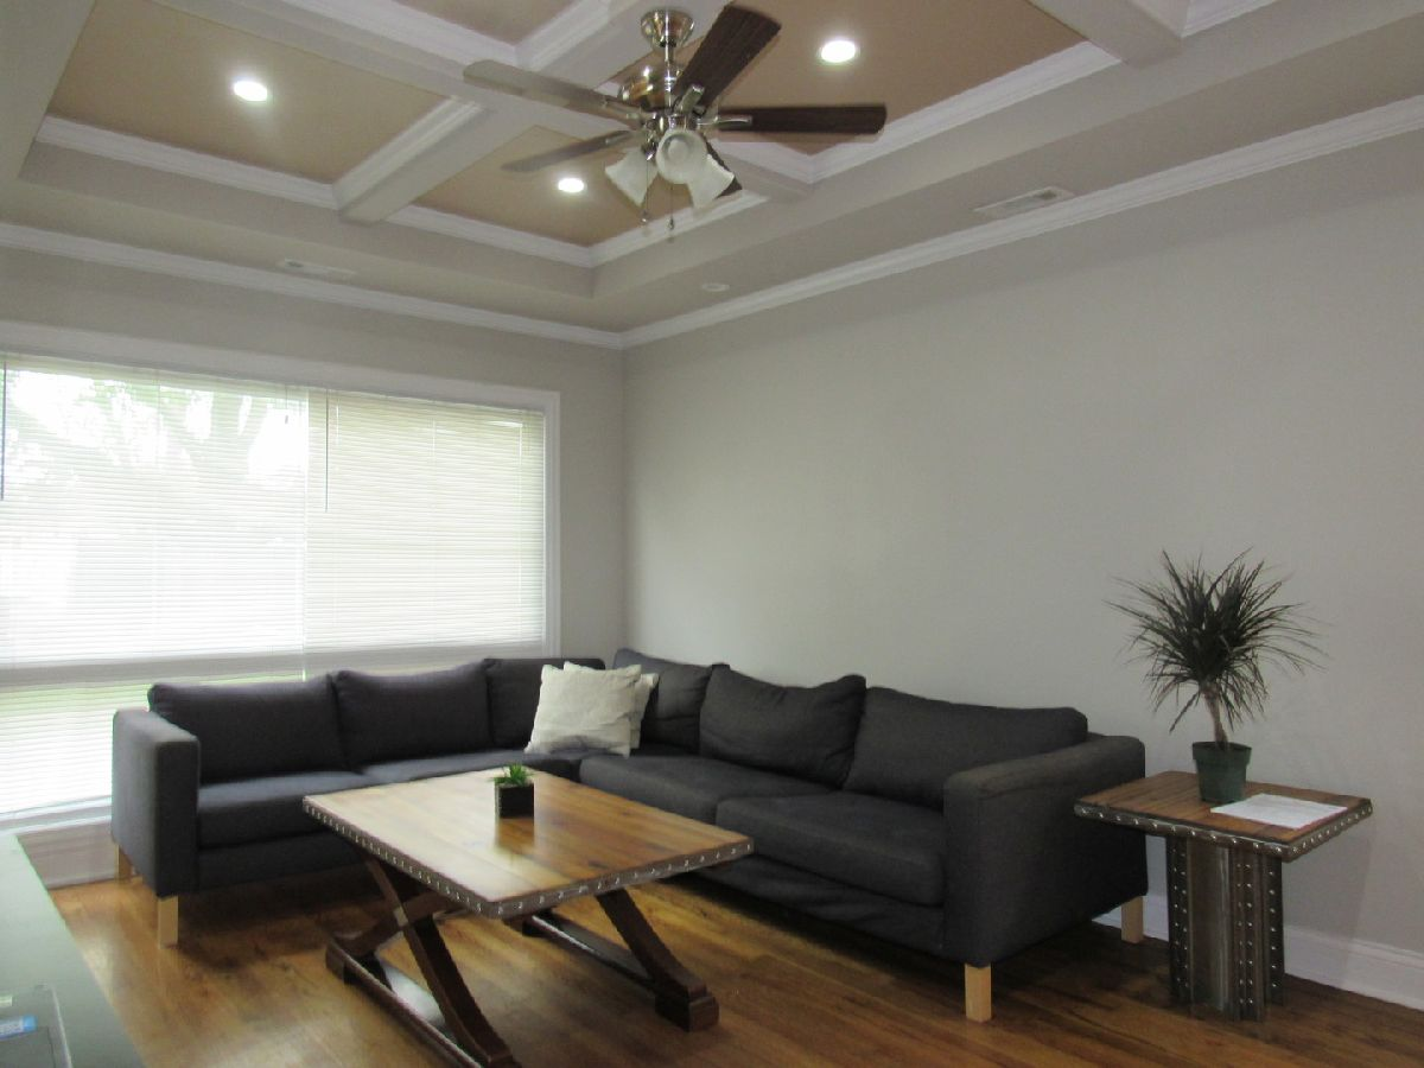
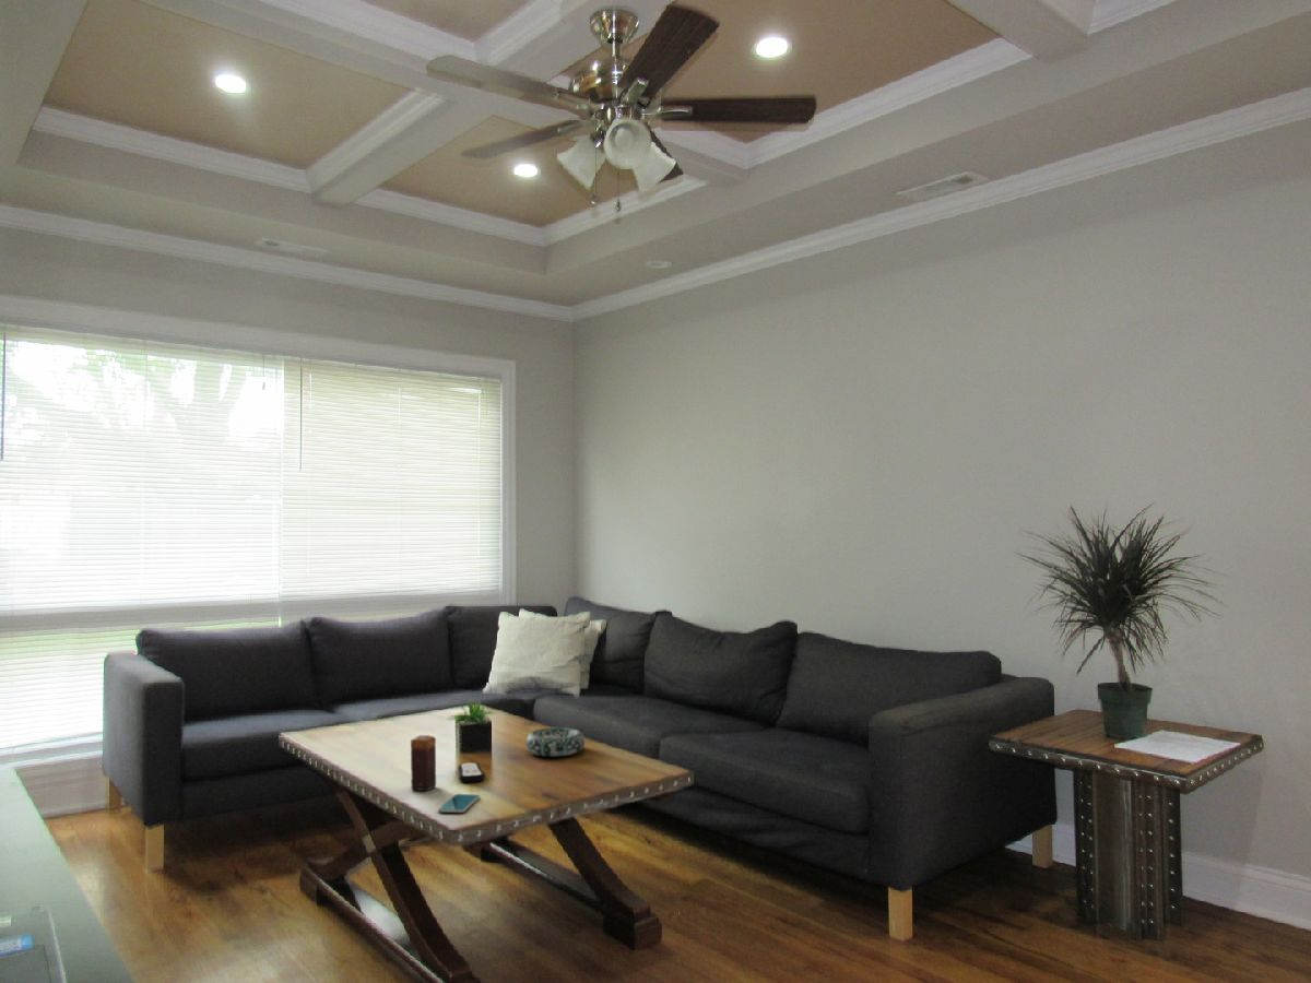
+ smartphone [437,793,481,814]
+ decorative bowl [524,726,587,758]
+ remote control [457,761,486,783]
+ candle [410,734,437,792]
